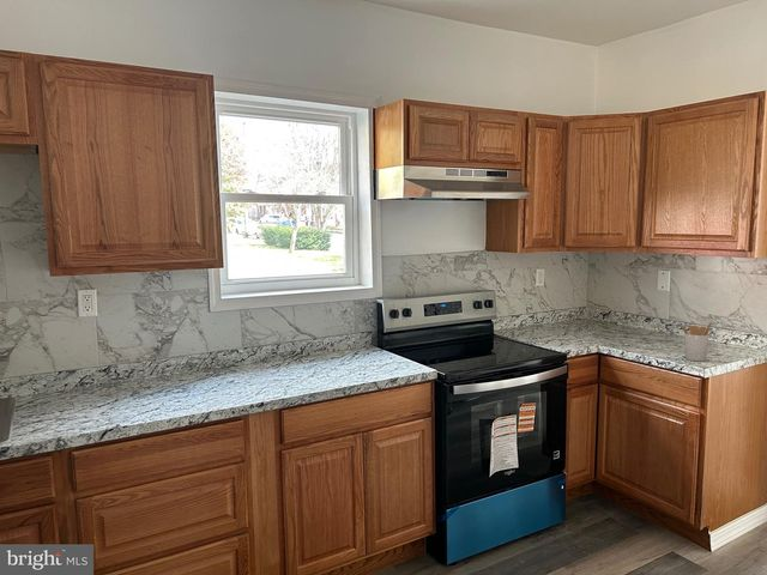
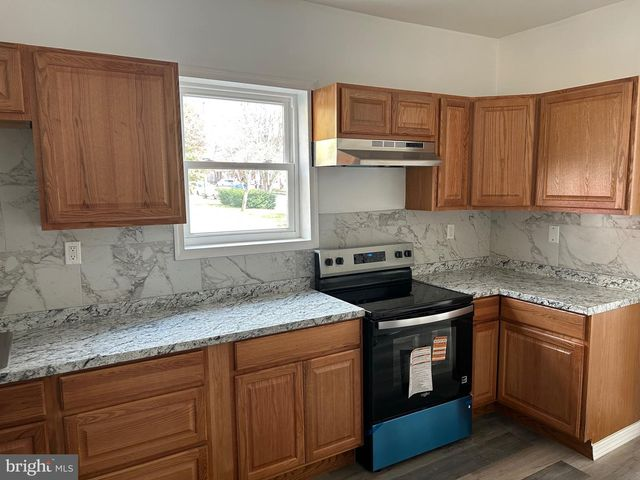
- utensil holder [680,321,713,363]
